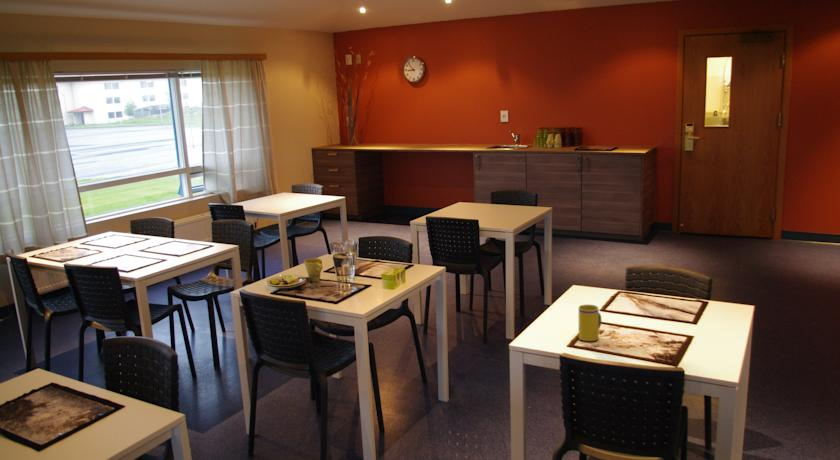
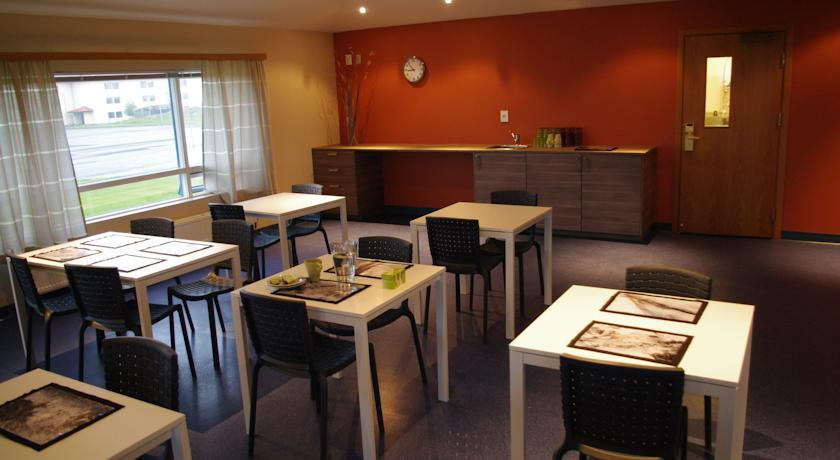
- mug [578,304,602,342]
